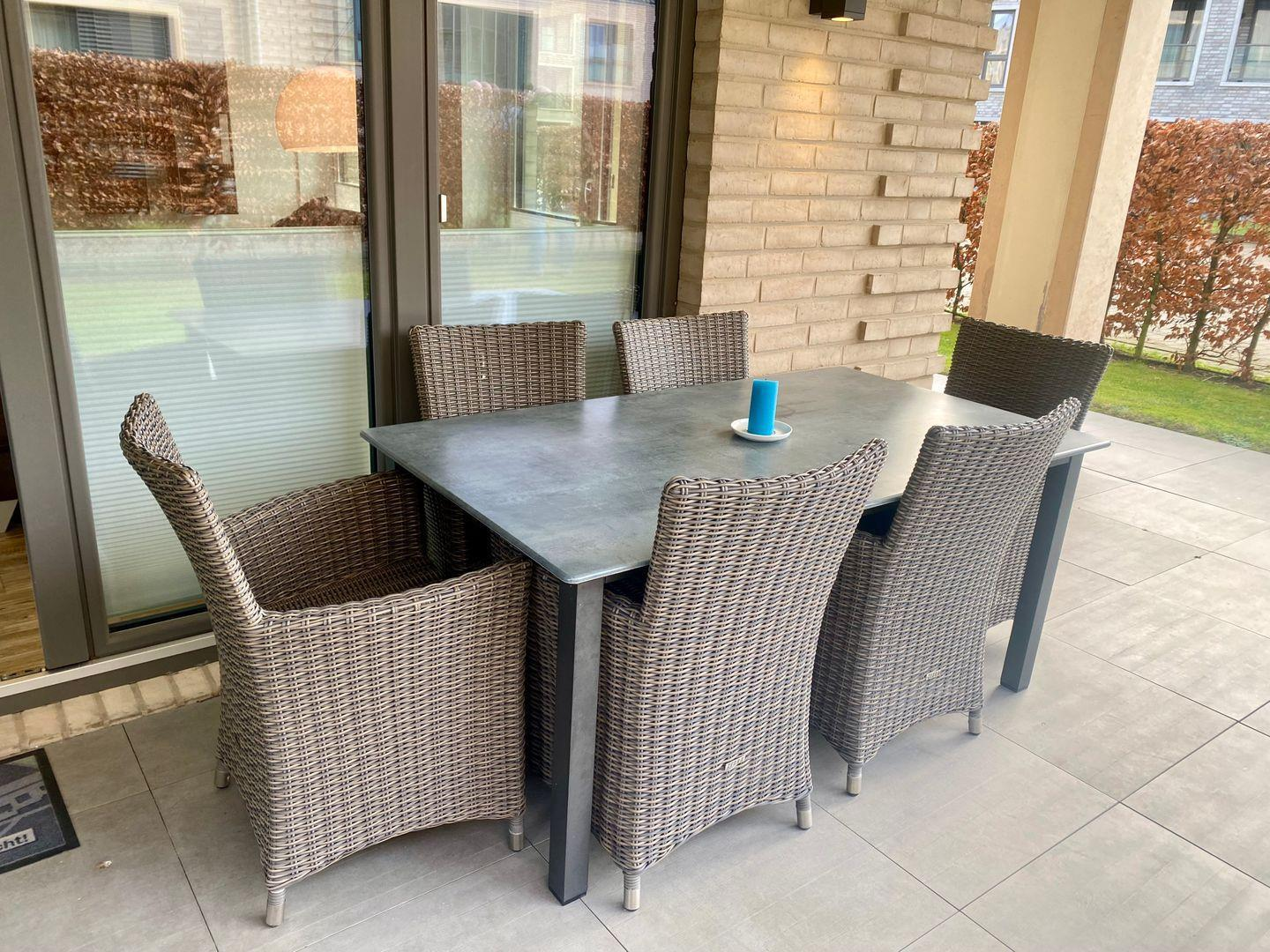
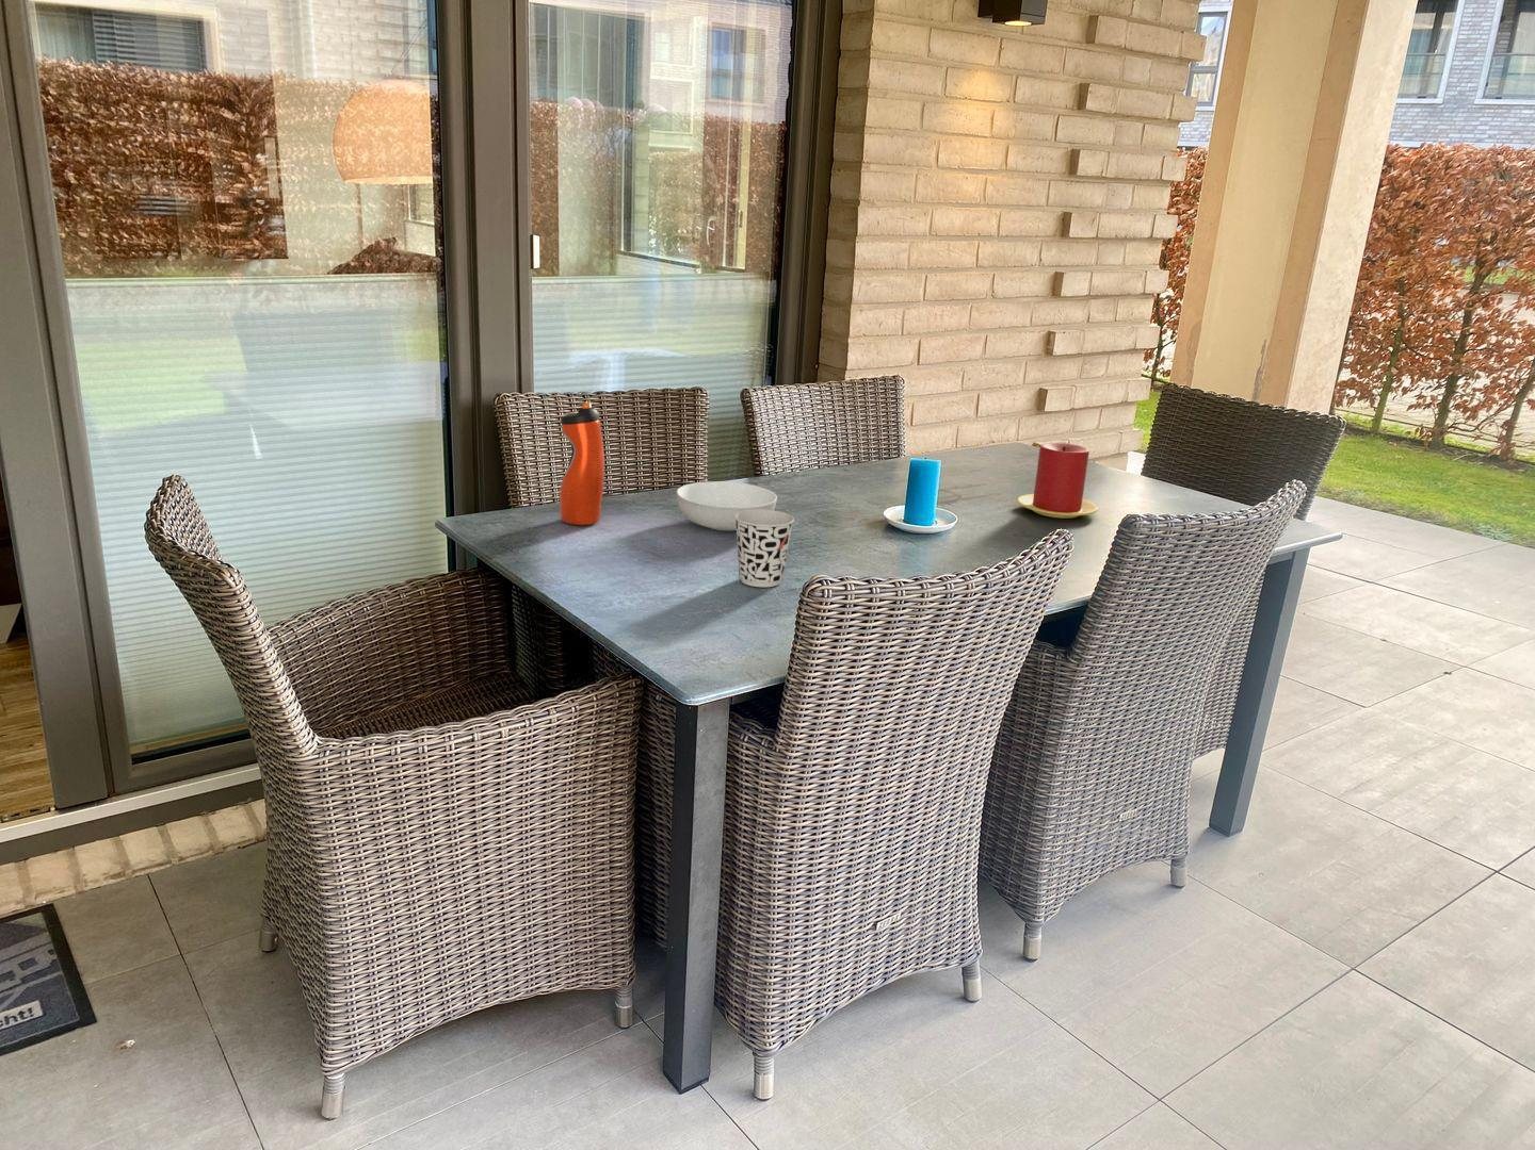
+ serving bowl [676,481,778,533]
+ candle [1015,442,1099,518]
+ water bottle [558,400,606,525]
+ cup [735,509,795,588]
